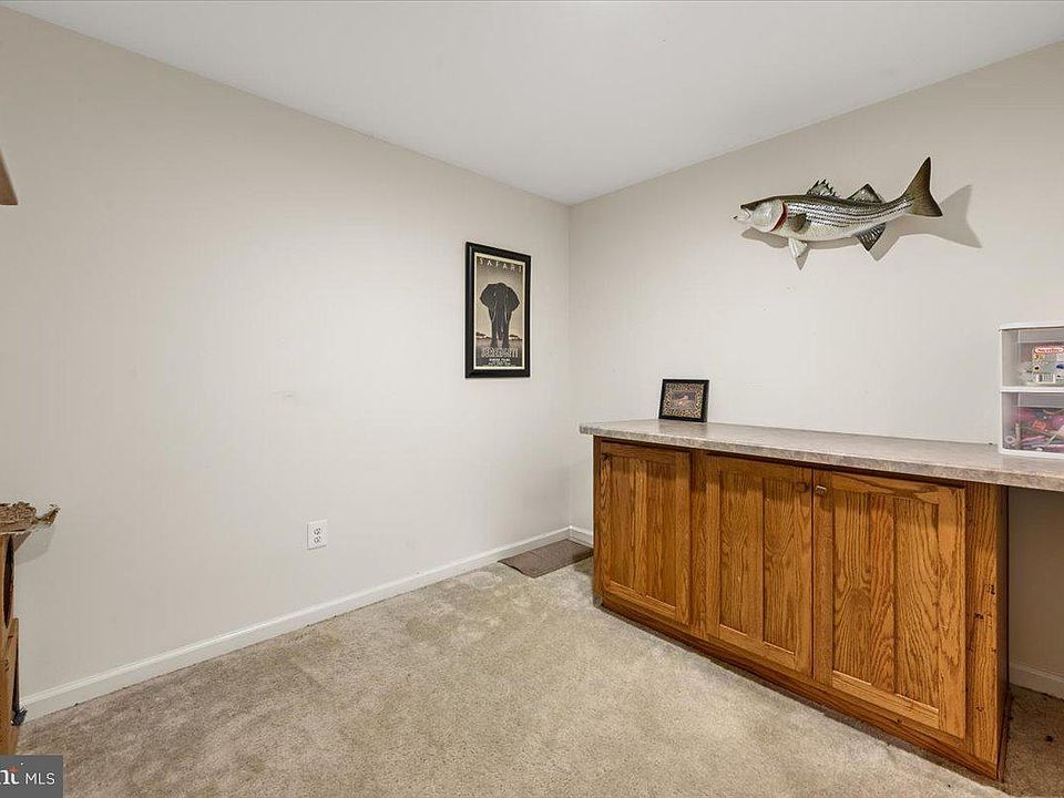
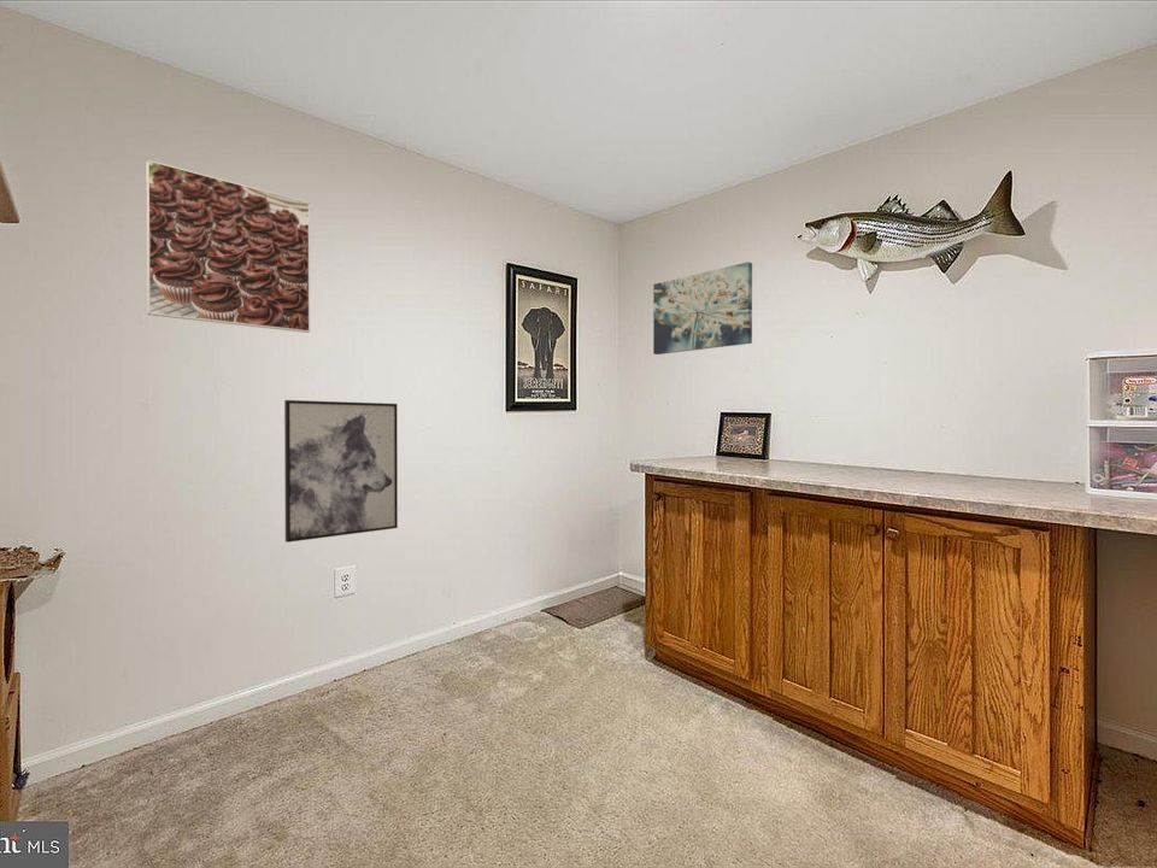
+ wall art [283,399,399,544]
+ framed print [145,159,311,334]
+ wall art [652,260,753,356]
